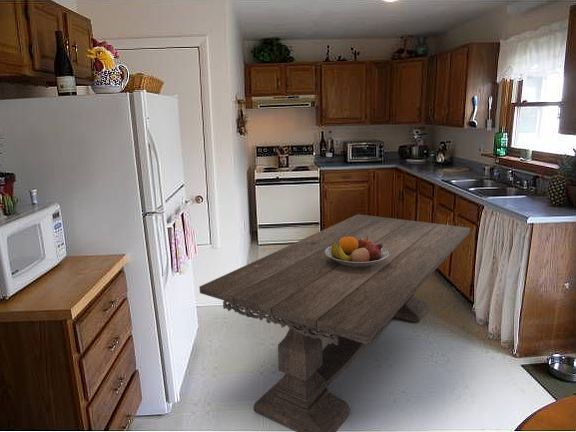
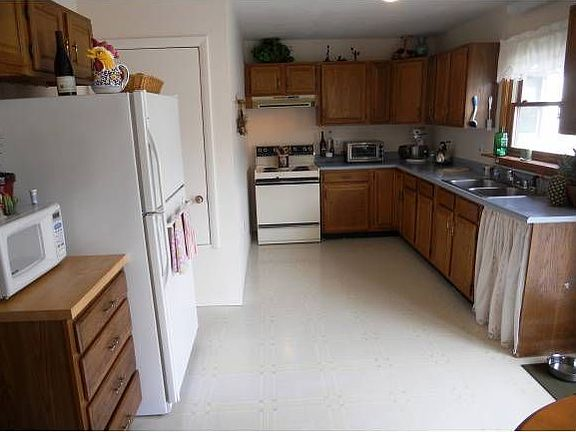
- fruit bowl [325,236,389,267]
- dining table [198,213,471,432]
